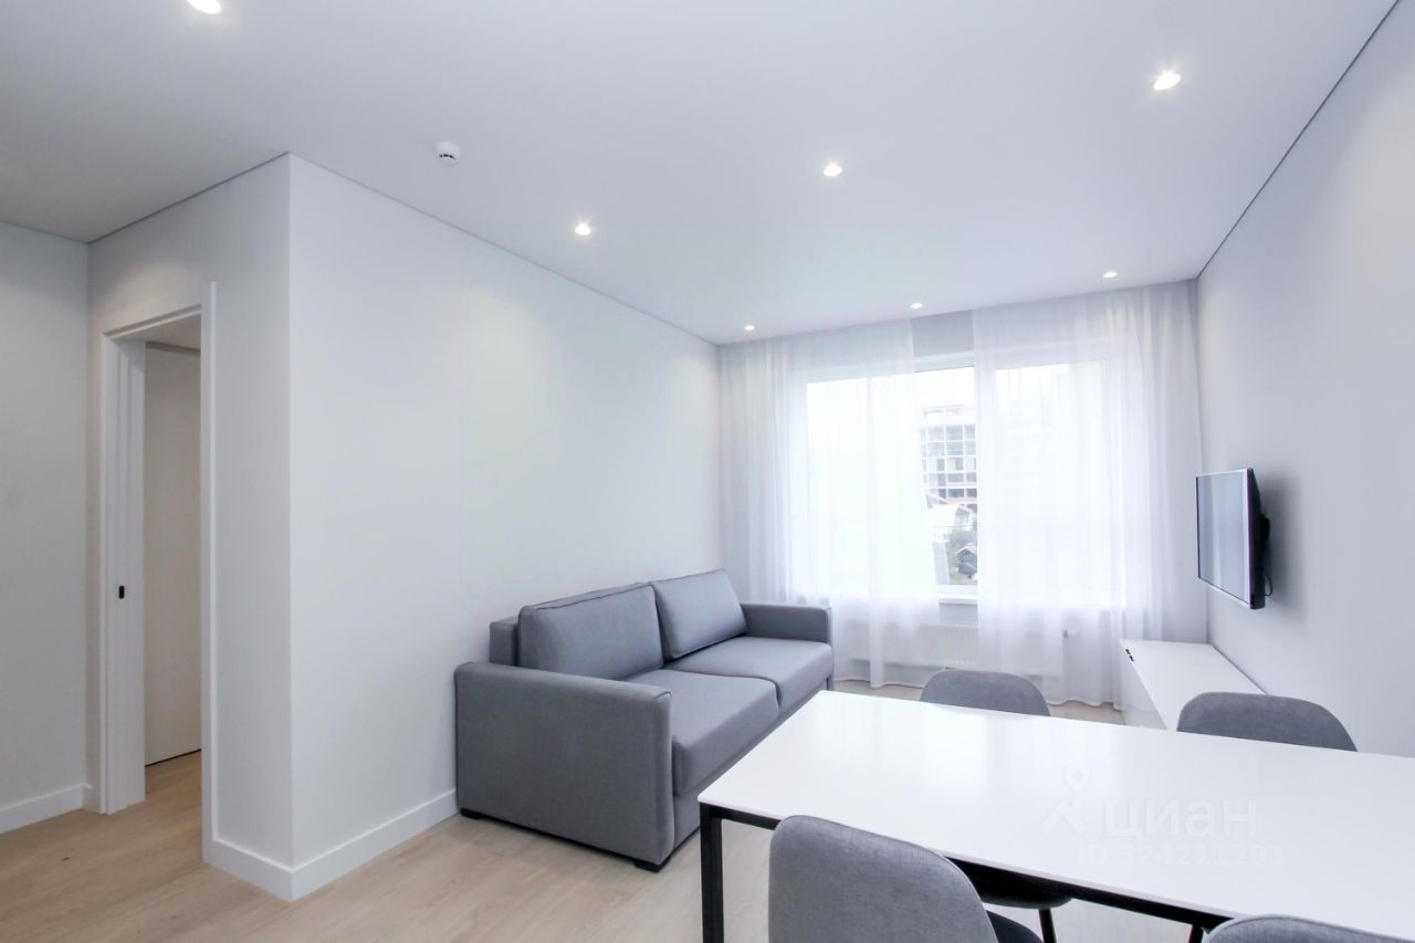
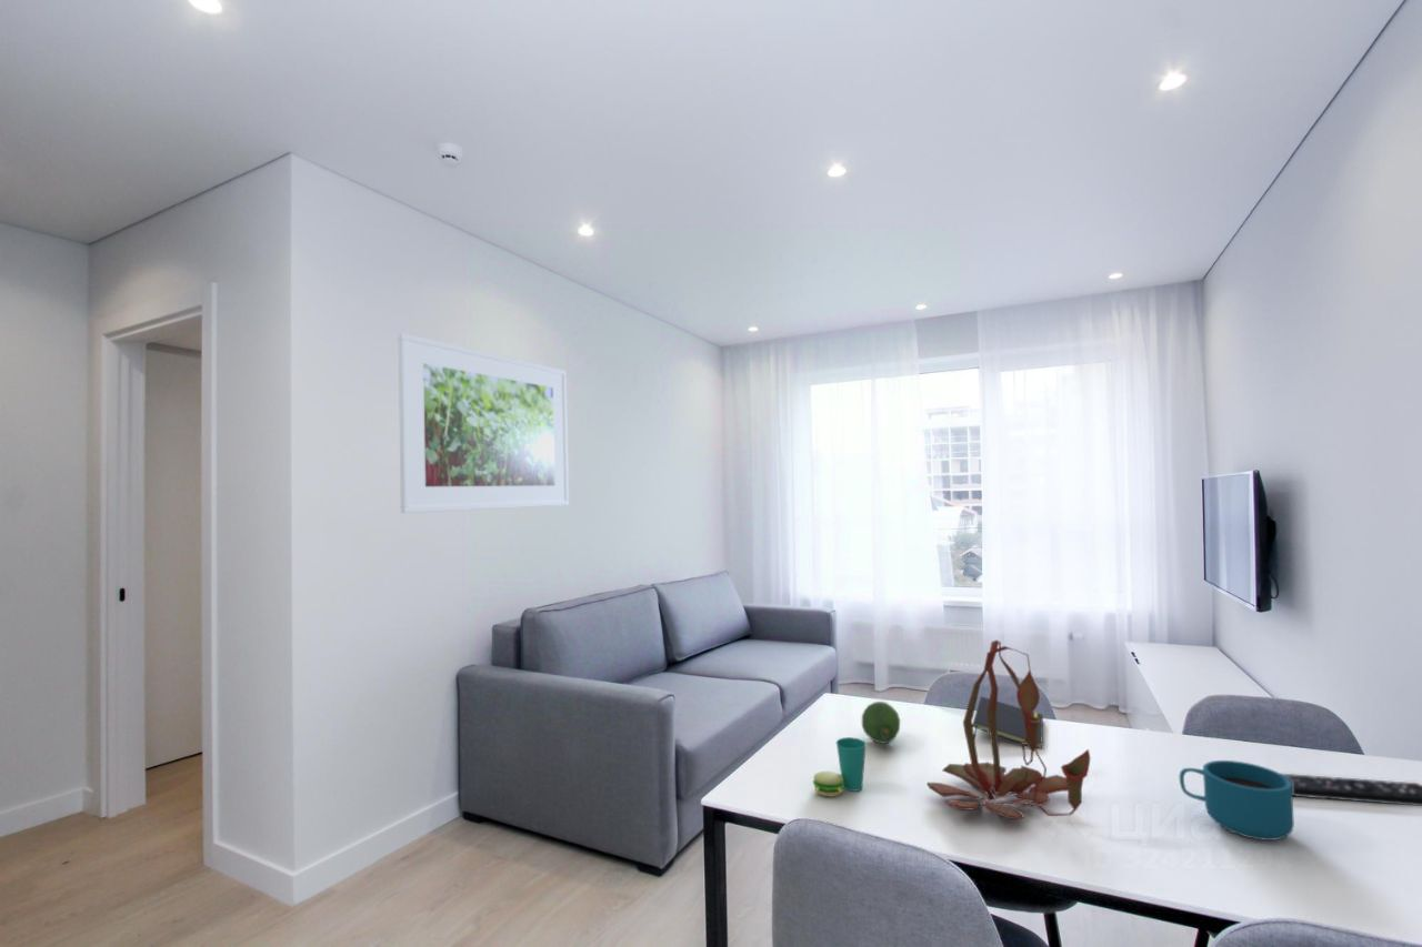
+ plant [927,638,1091,820]
+ notepad [972,695,1044,750]
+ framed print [398,332,570,514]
+ cup [811,736,868,797]
+ fruit [861,701,901,745]
+ remote control [1281,773,1422,807]
+ cup [1179,759,1295,842]
